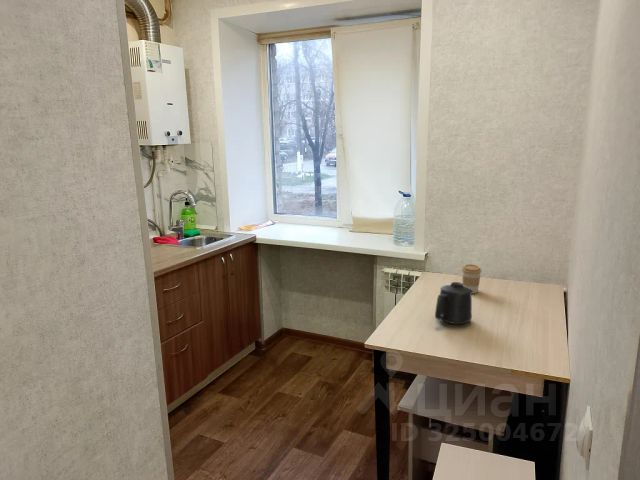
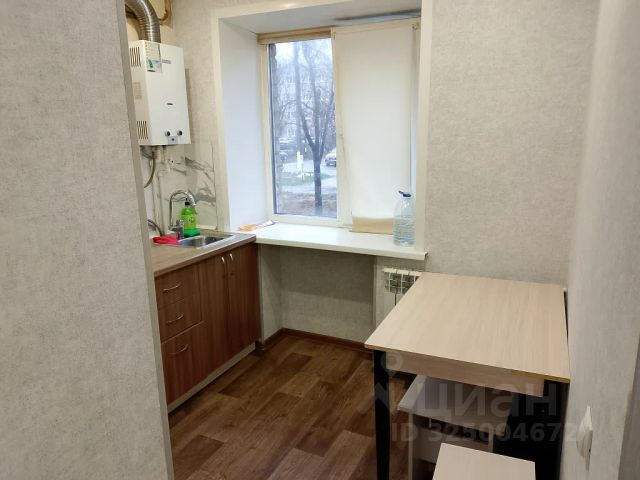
- coffee cup [461,263,482,294]
- mug [434,281,473,325]
